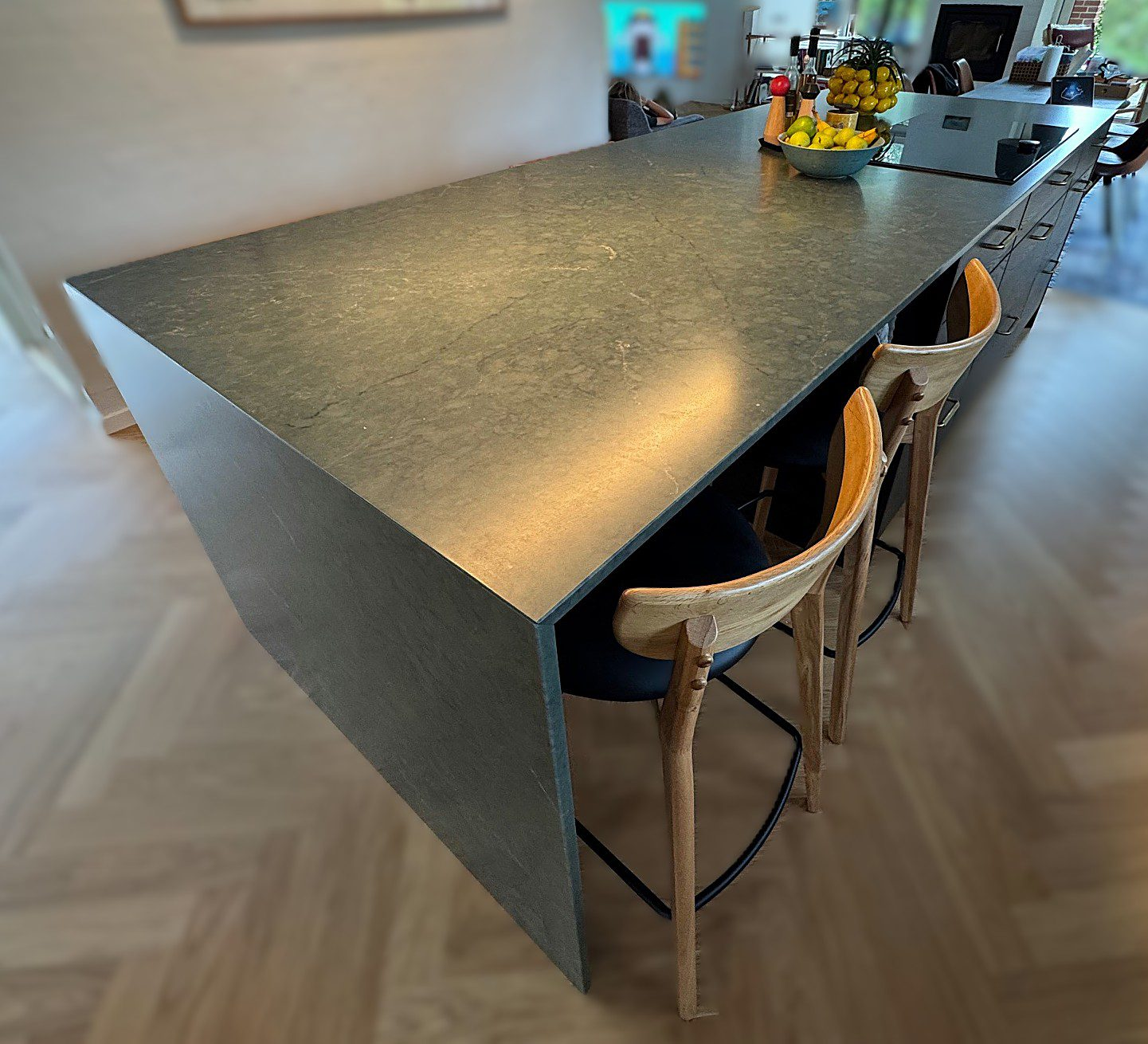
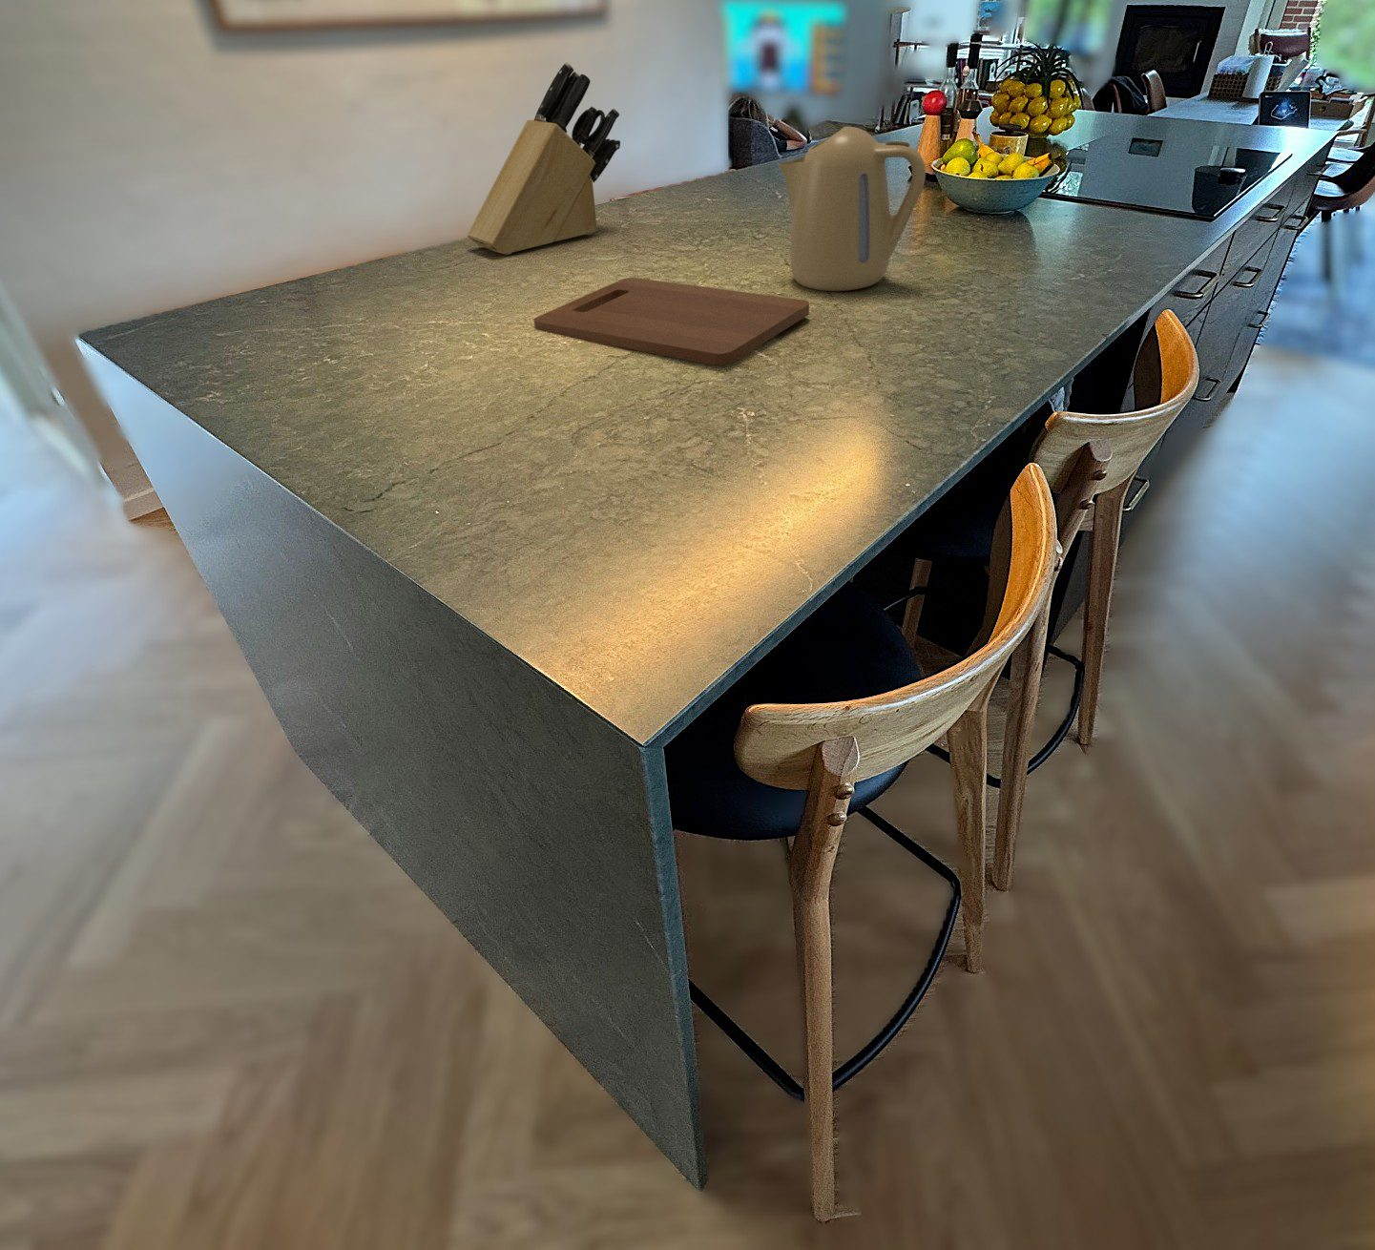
+ cutting board [533,277,810,366]
+ knife block [467,61,622,256]
+ kettle [776,126,927,292]
